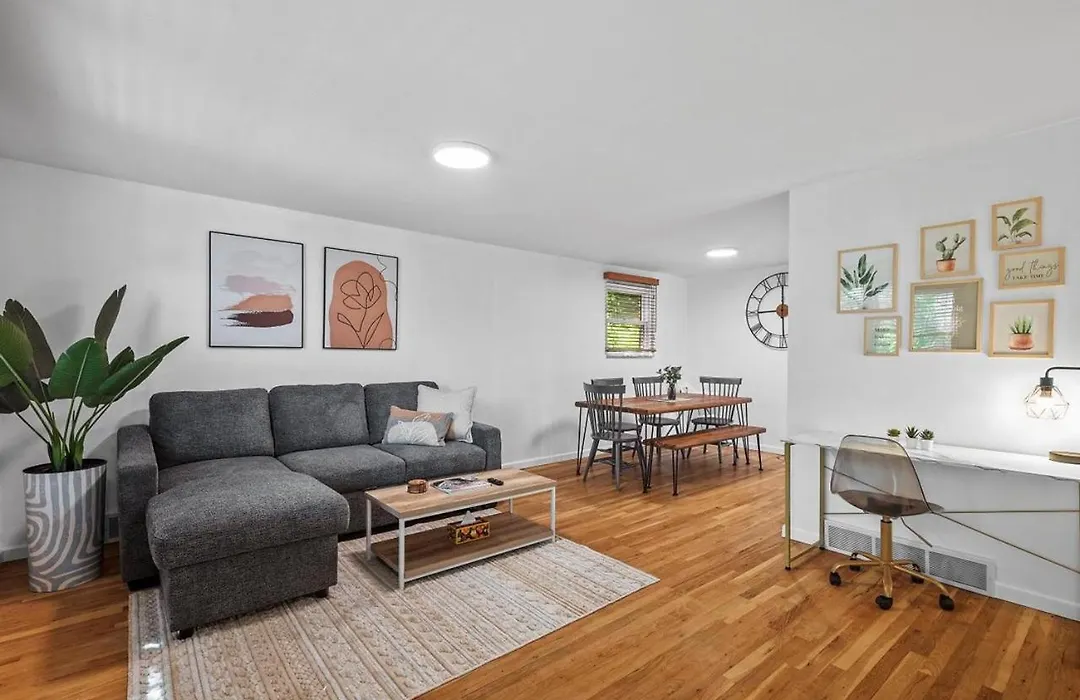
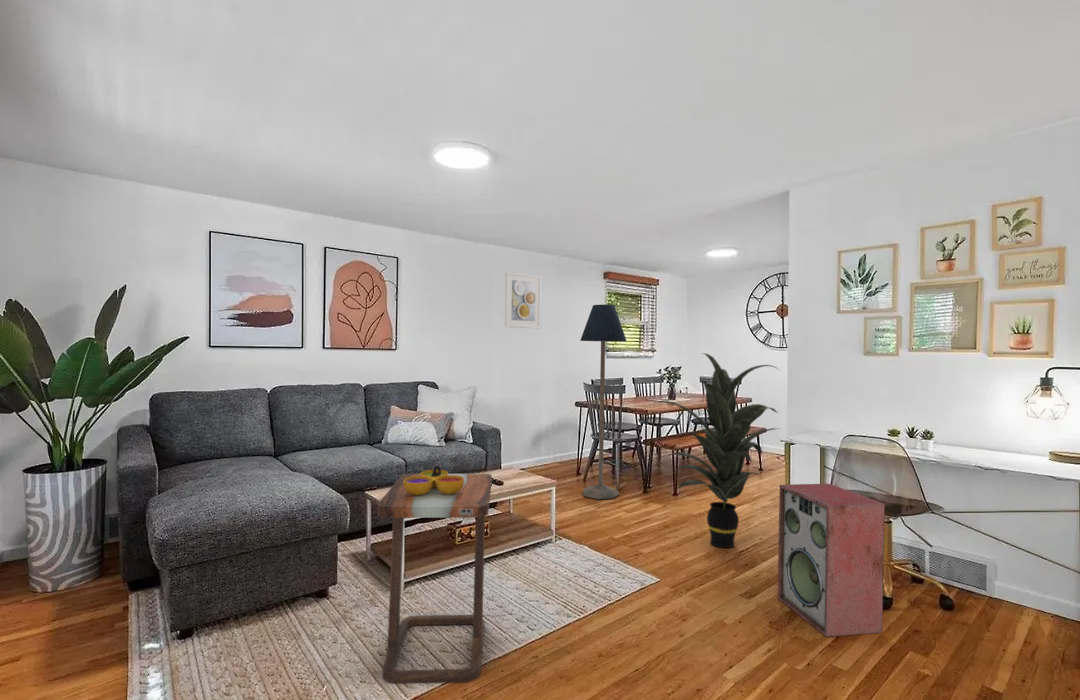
+ decorative bowl [404,465,464,495]
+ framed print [504,271,542,330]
+ side table [376,473,508,685]
+ indoor plant [654,352,781,549]
+ floor lamp [579,304,627,500]
+ speaker [777,483,886,638]
